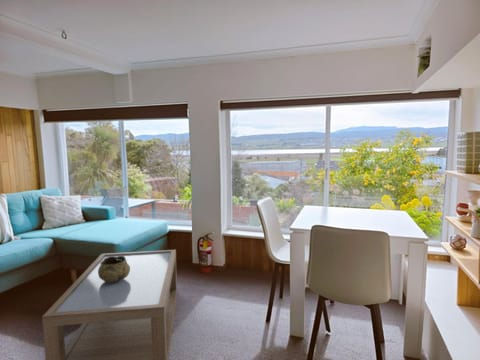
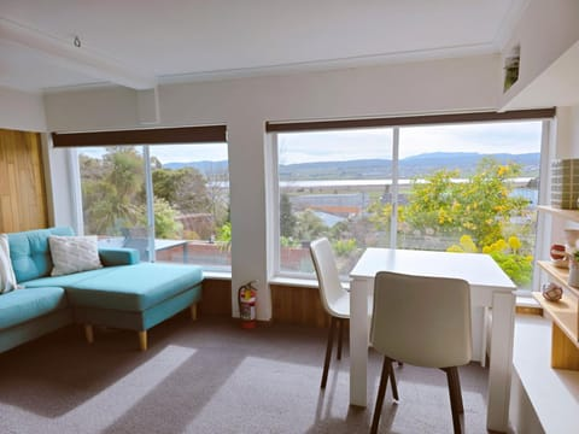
- coffee table [41,249,178,360]
- decorative bowl [98,256,130,283]
